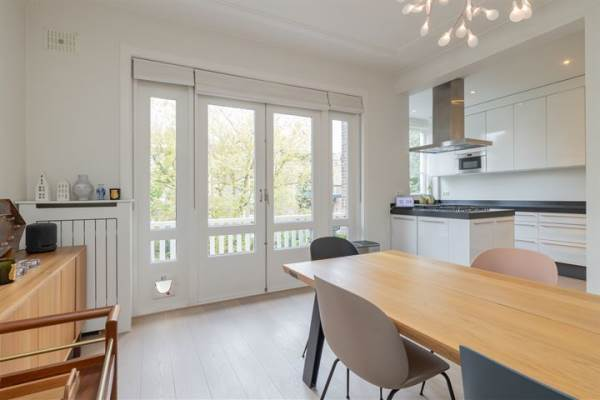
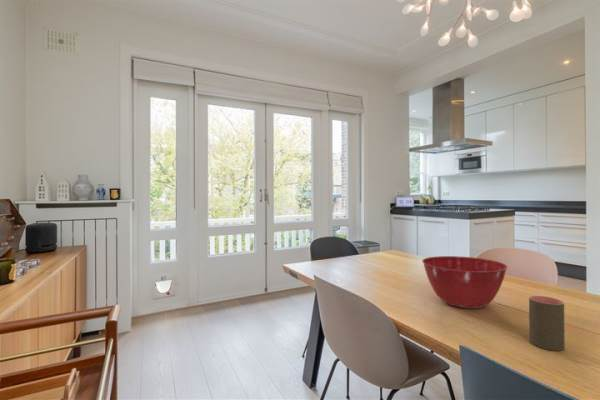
+ mixing bowl [421,255,509,310]
+ cup [528,295,566,352]
